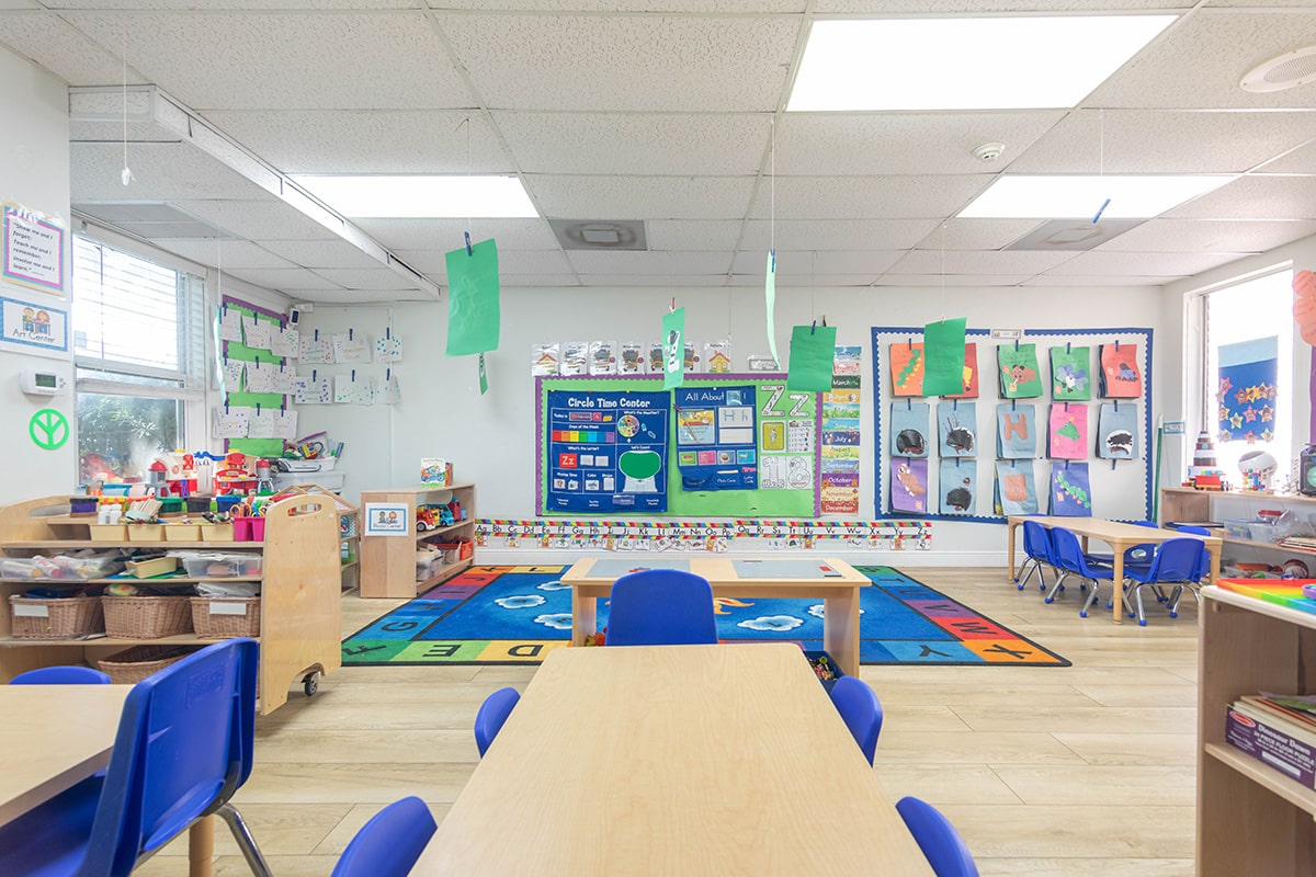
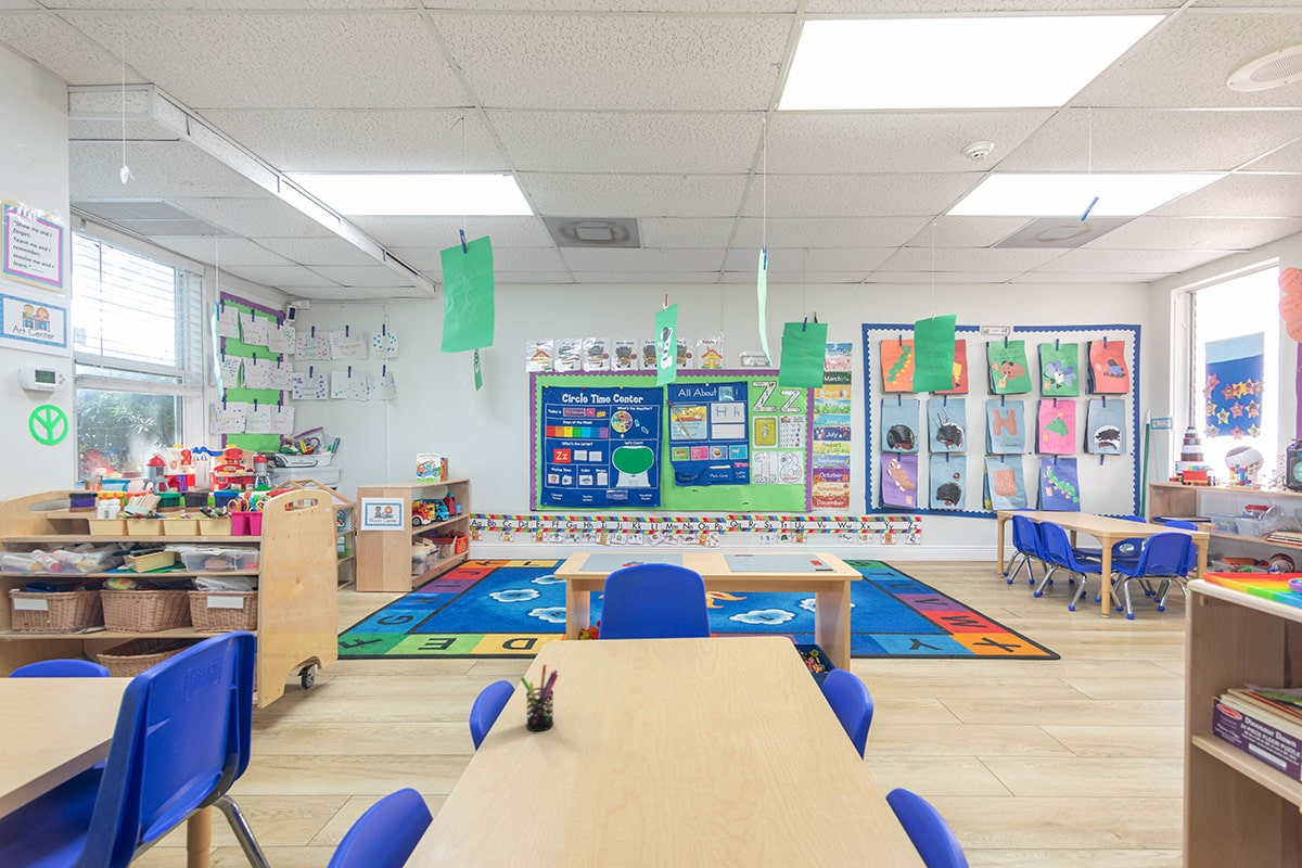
+ pen holder [520,664,559,732]
